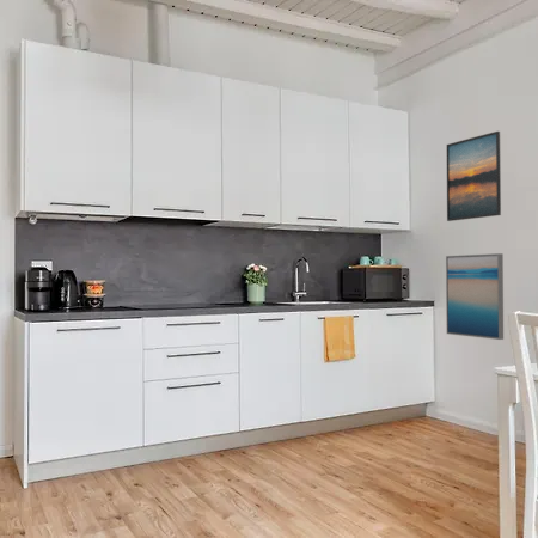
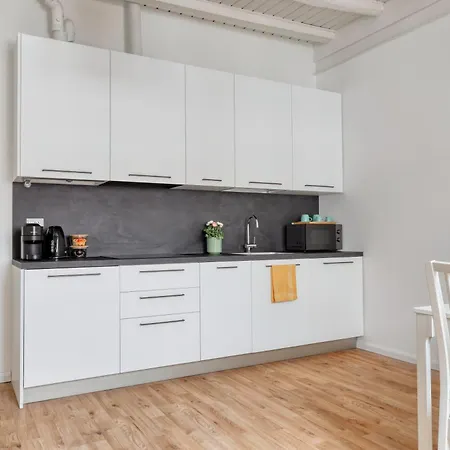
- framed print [446,130,502,222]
- wall art [445,252,505,341]
